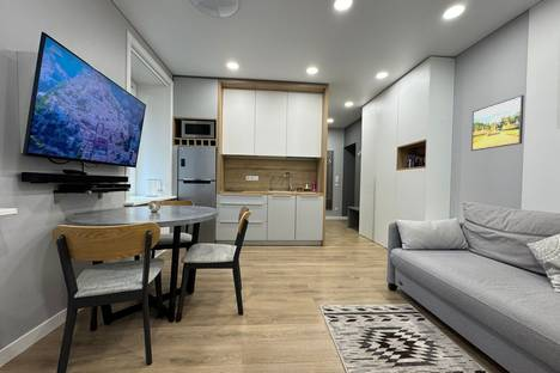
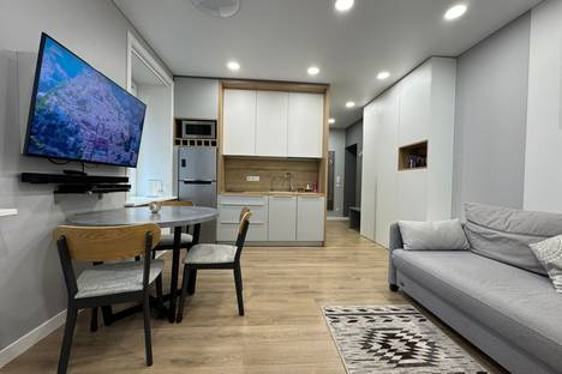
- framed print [470,94,525,152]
